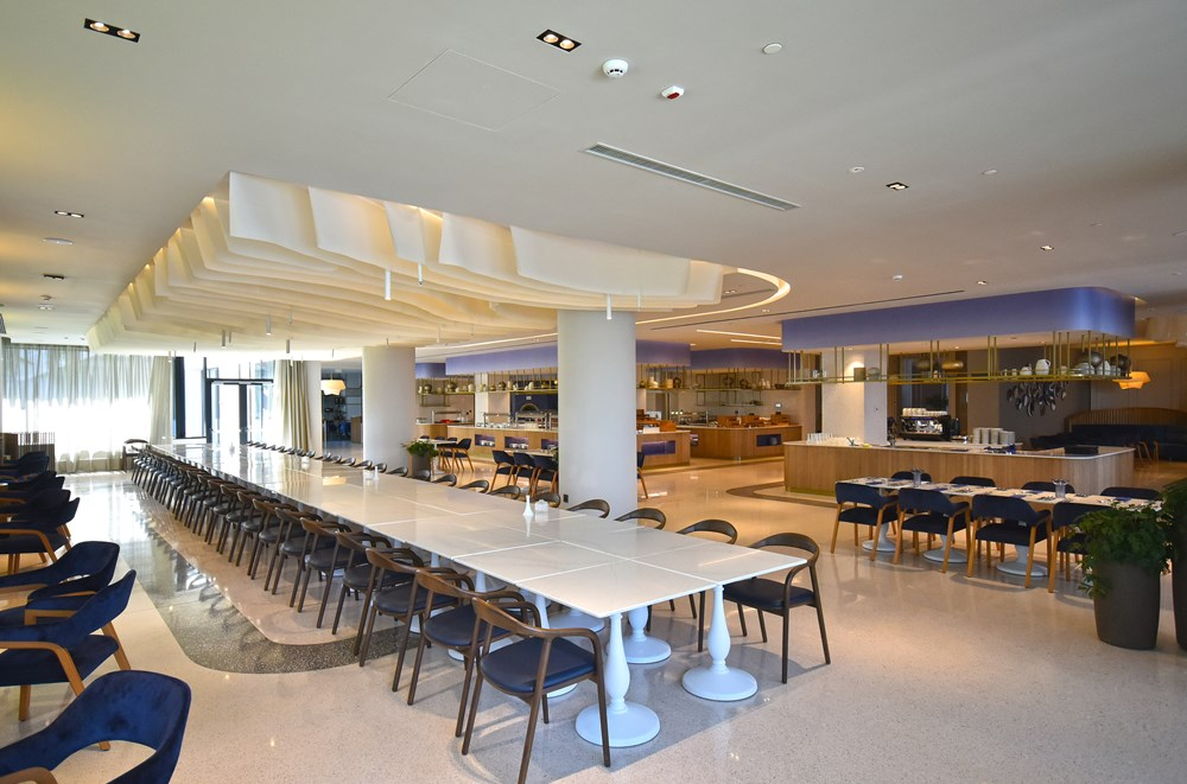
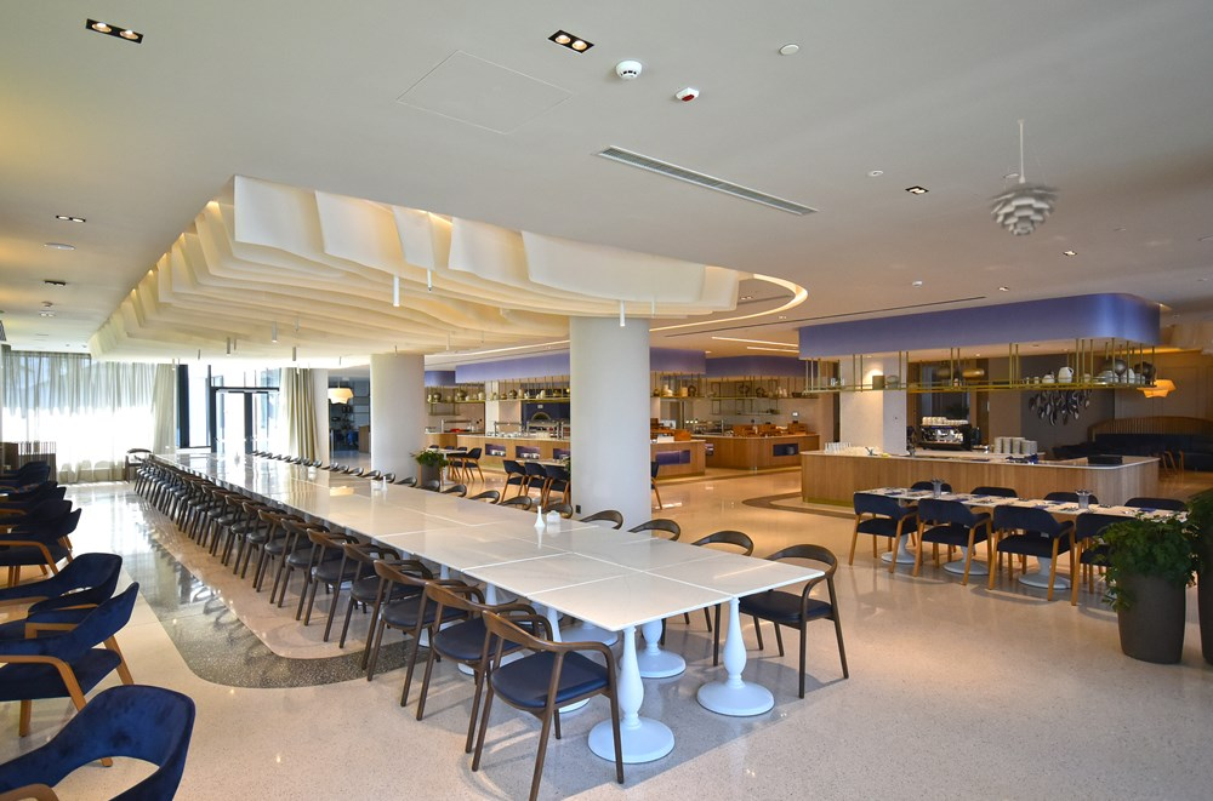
+ pendant light [985,119,1064,238]
